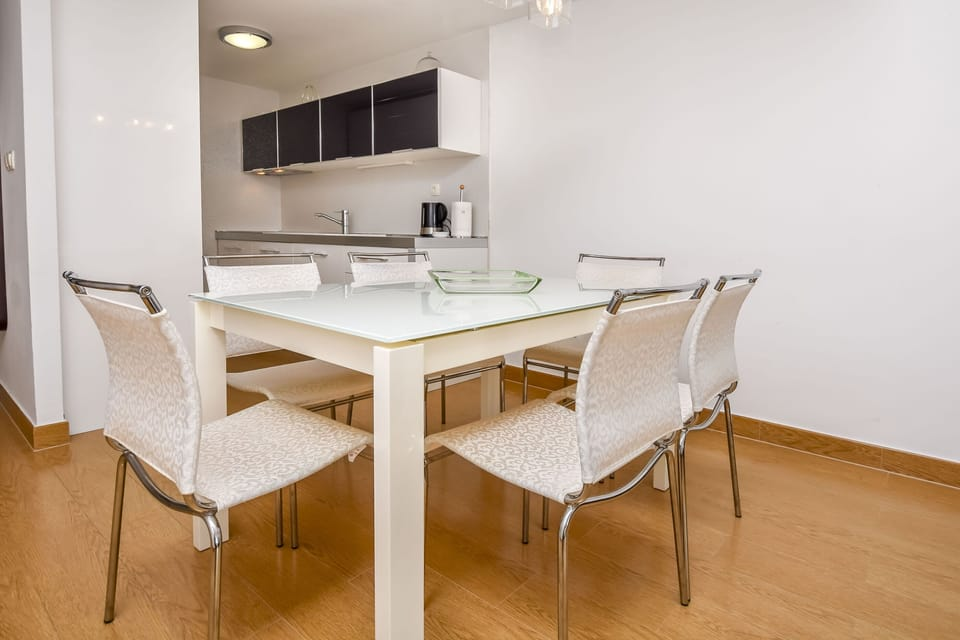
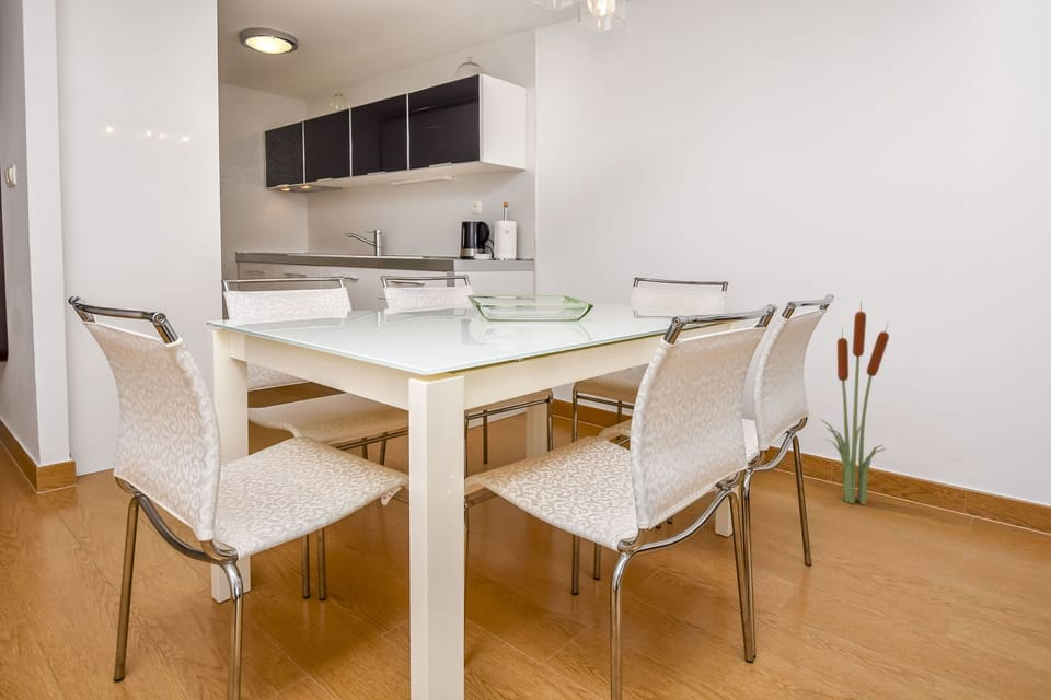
+ decorative plant [820,301,890,505]
